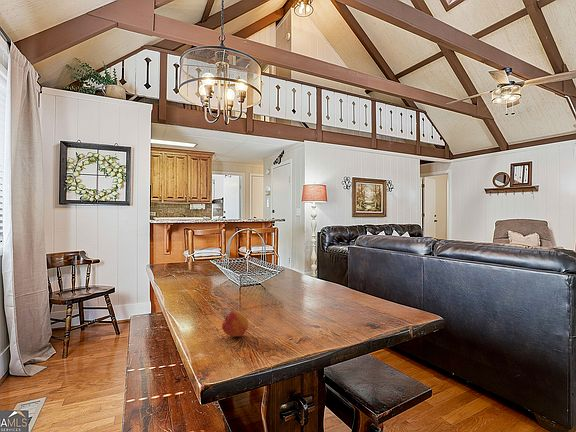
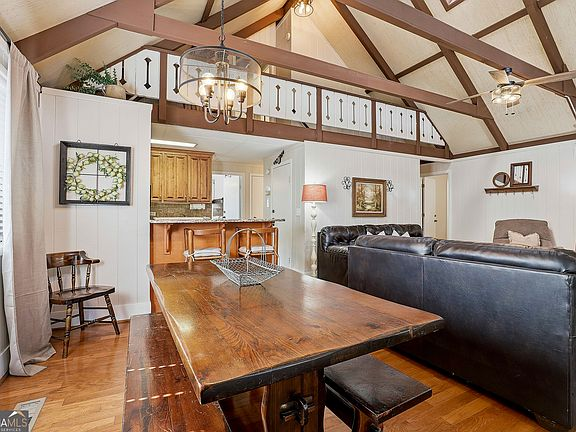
- fruit [221,310,249,338]
